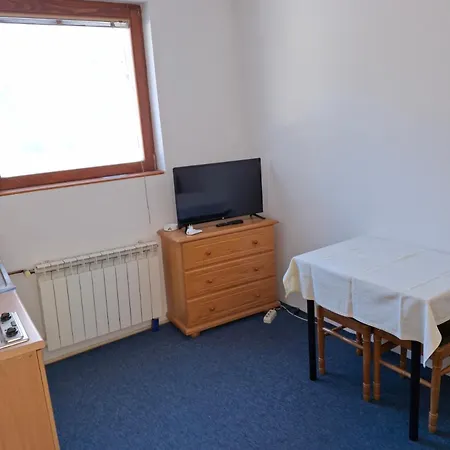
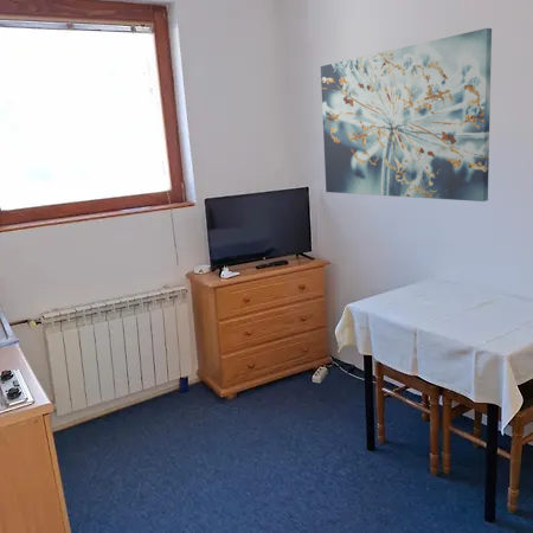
+ wall art [320,27,493,203]
